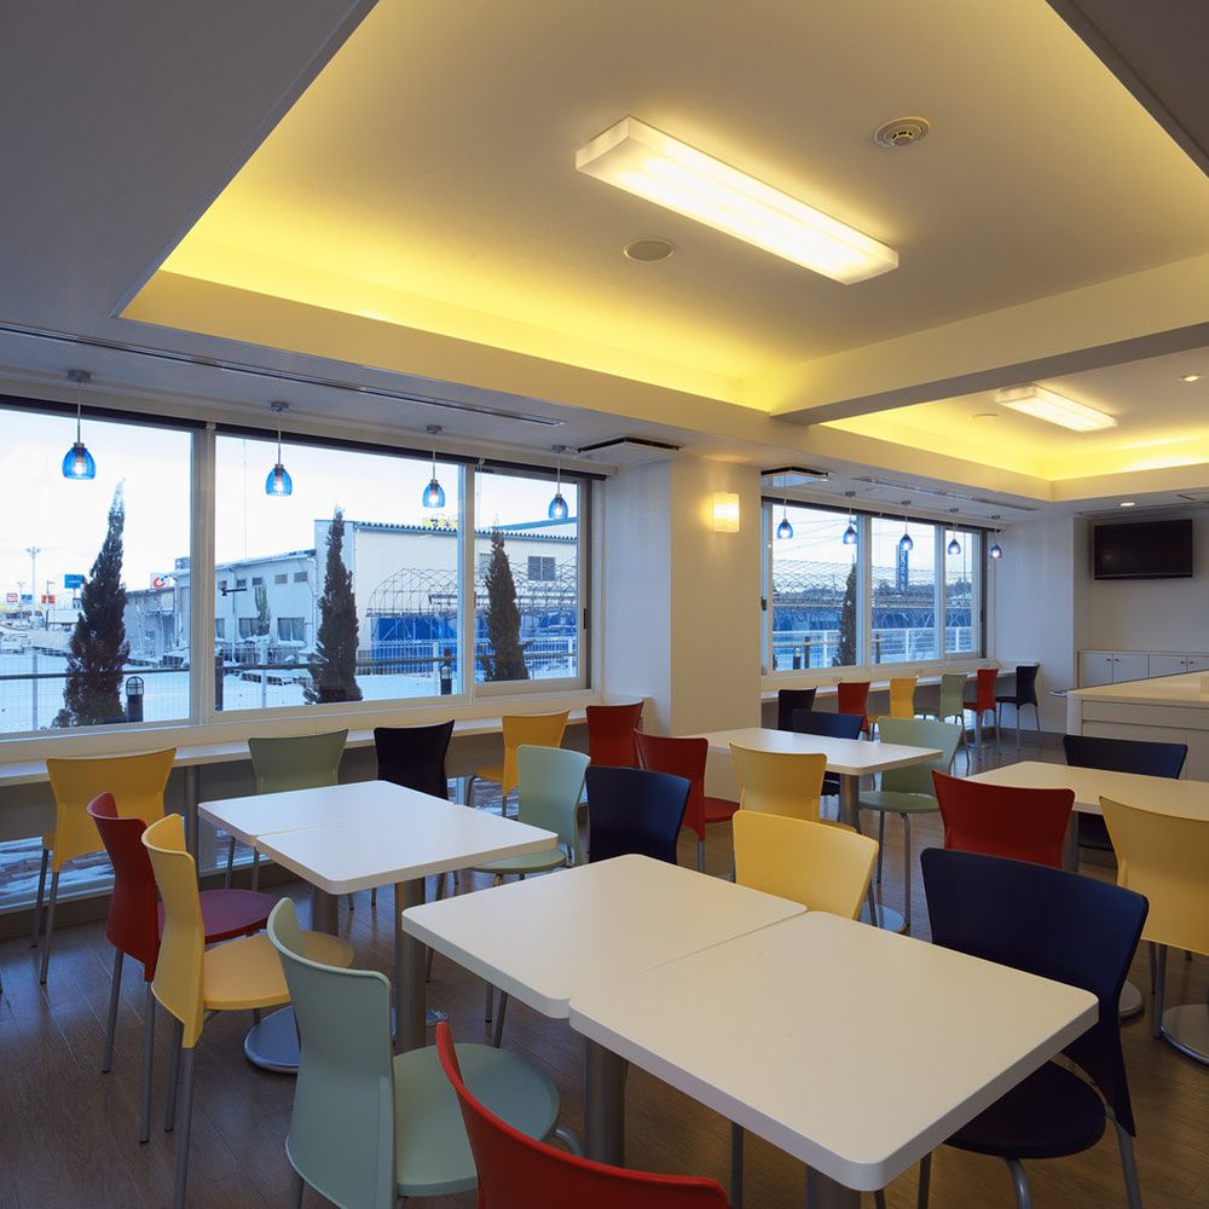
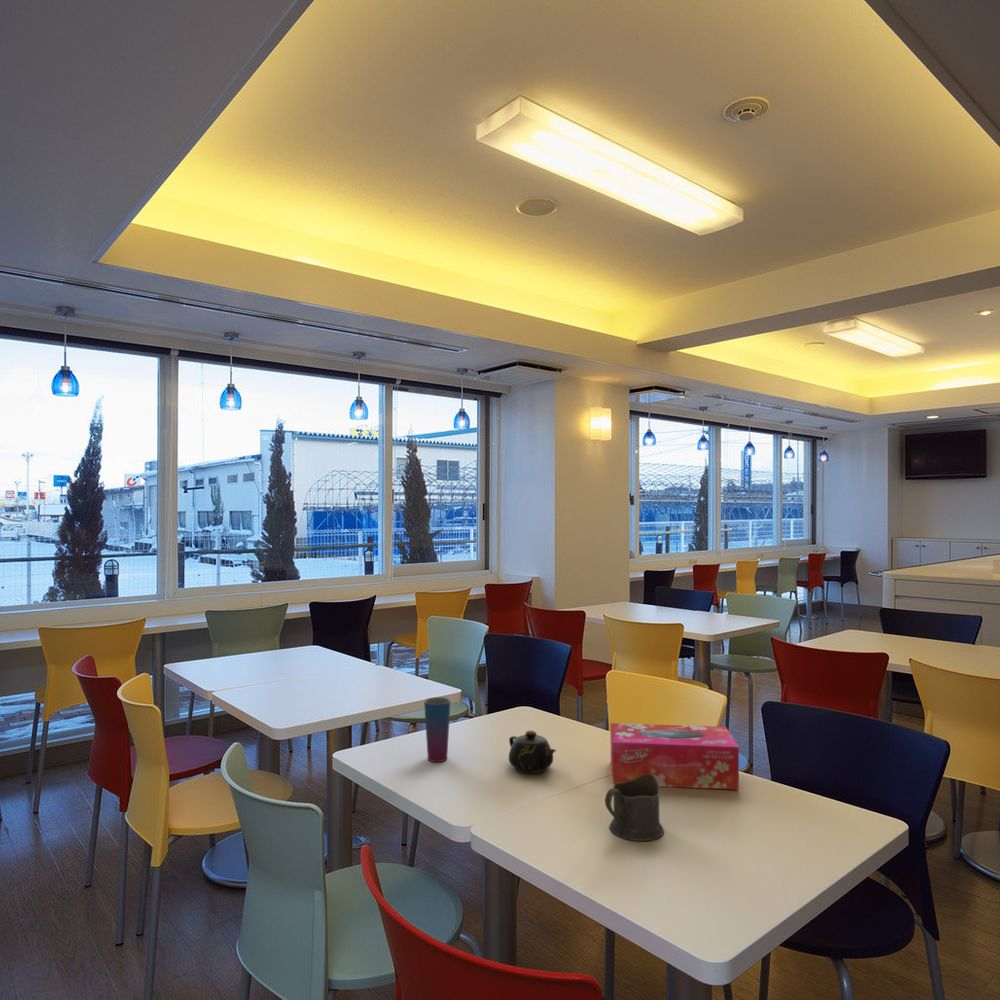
+ cup [423,696,451,763]
+ tissue box [610,722,740,790]
+ cup [604,774,665,842]
+ teapot [508,730,558,774]
